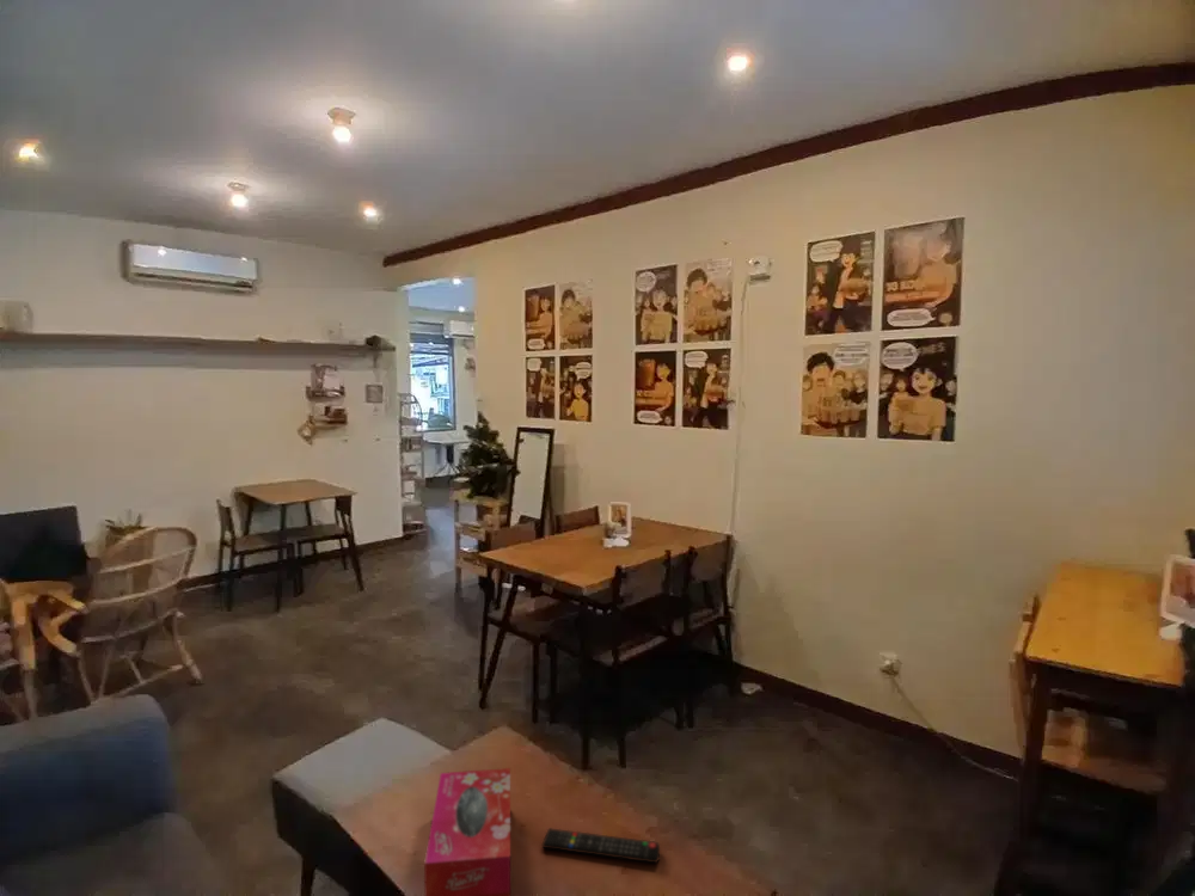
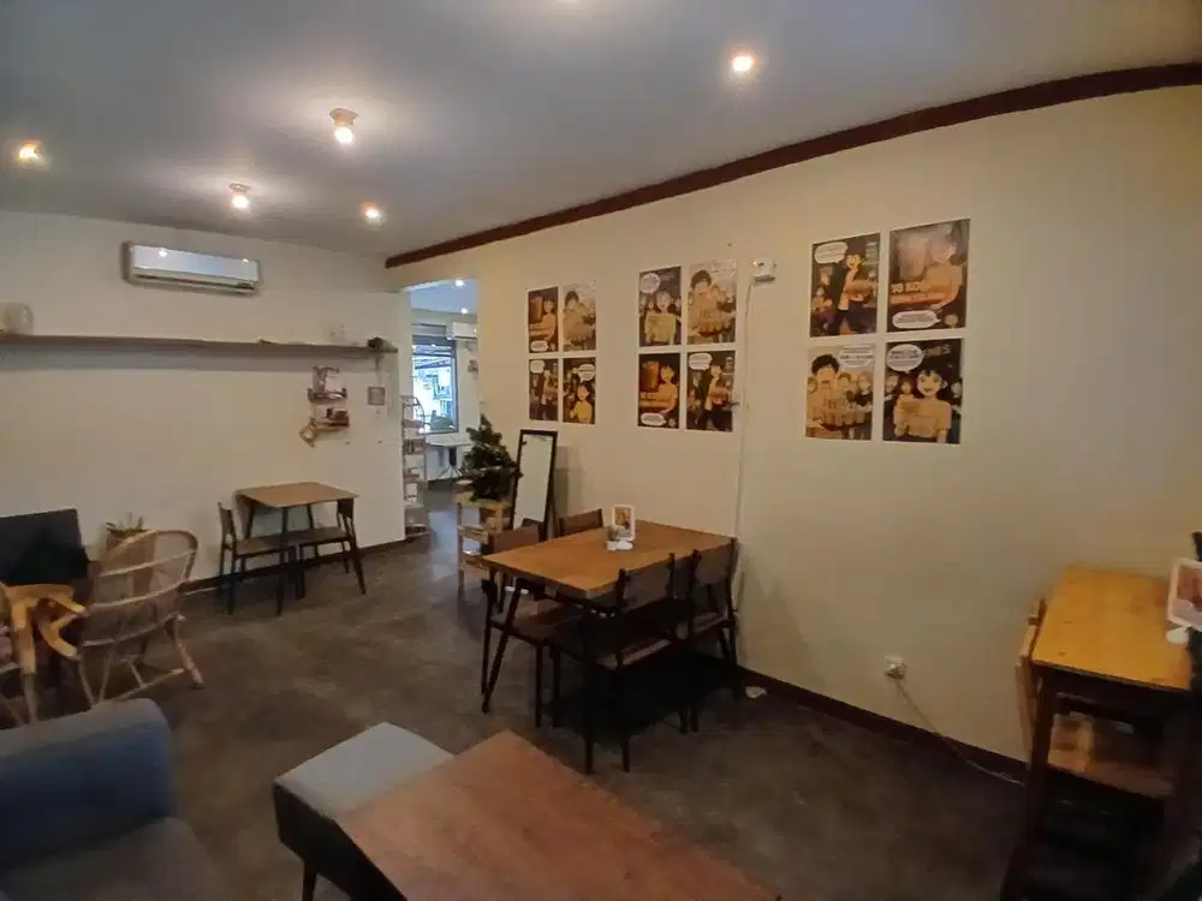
- tissue box [423,767,511,896]
- remote control [541,827,661,864]
